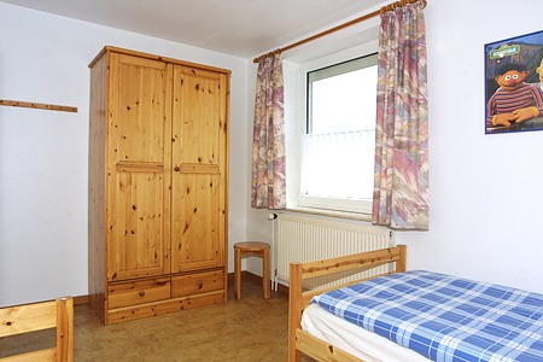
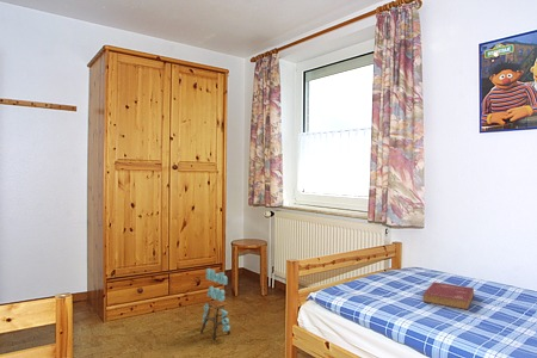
+ book [422,280,475,310]
+ stool [199,267,232,340]
